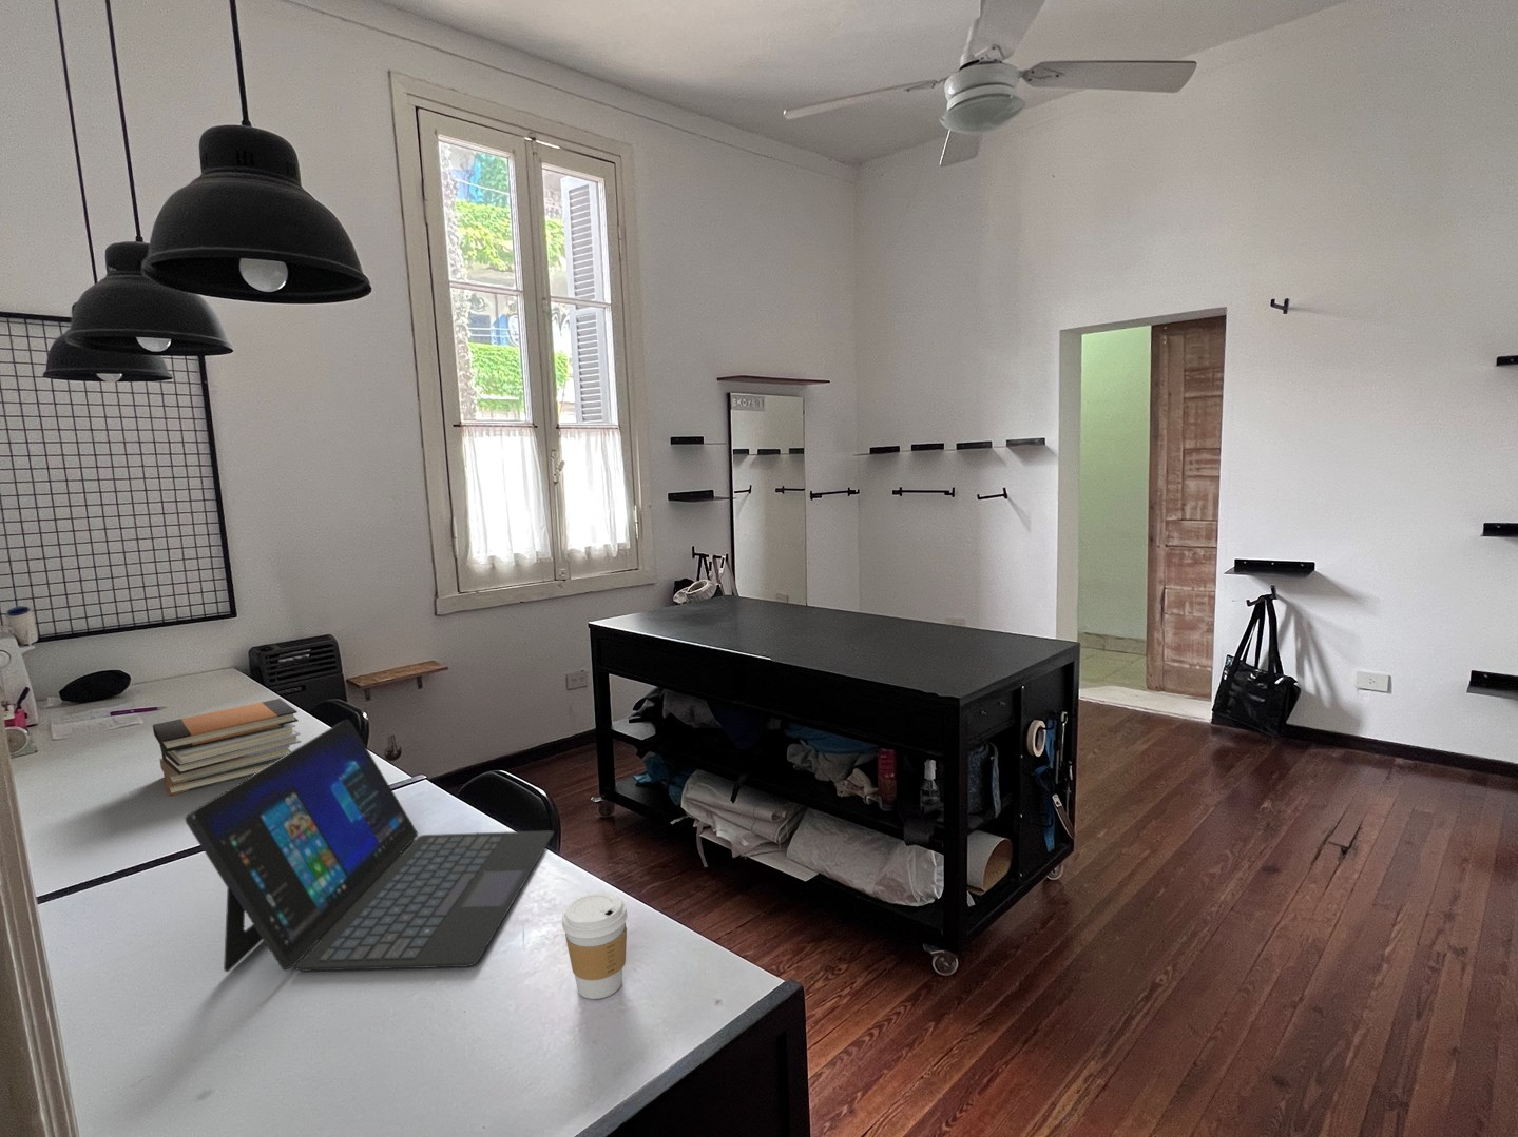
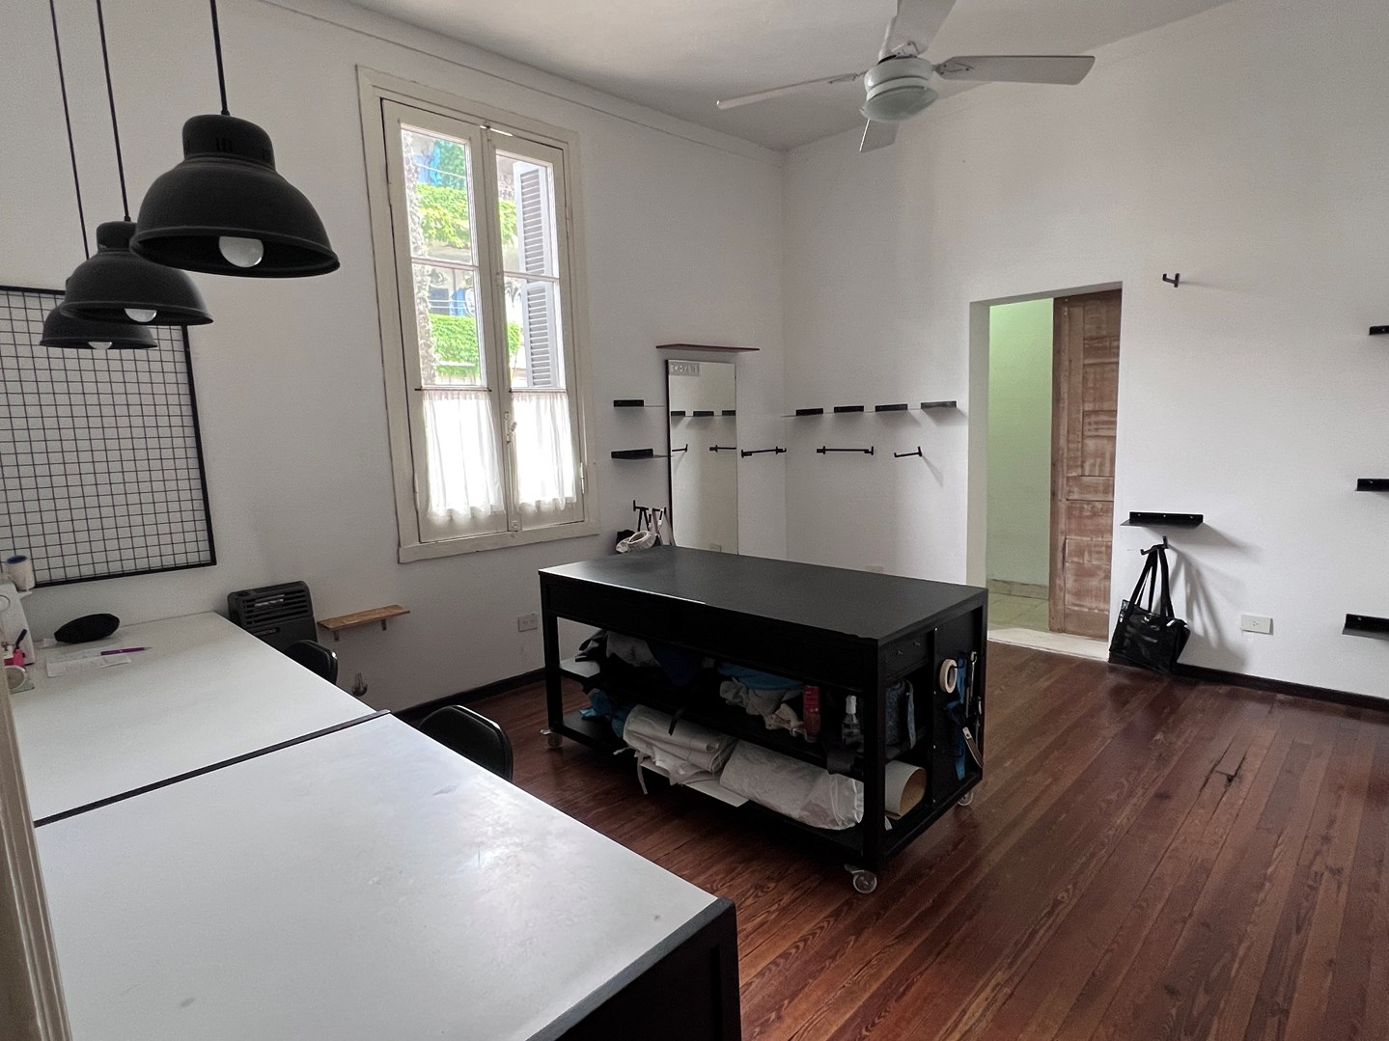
- book stack [152,697,301,797]
- coffee cup [562,891,629,1000]
- laptop [184,719,555,972]
